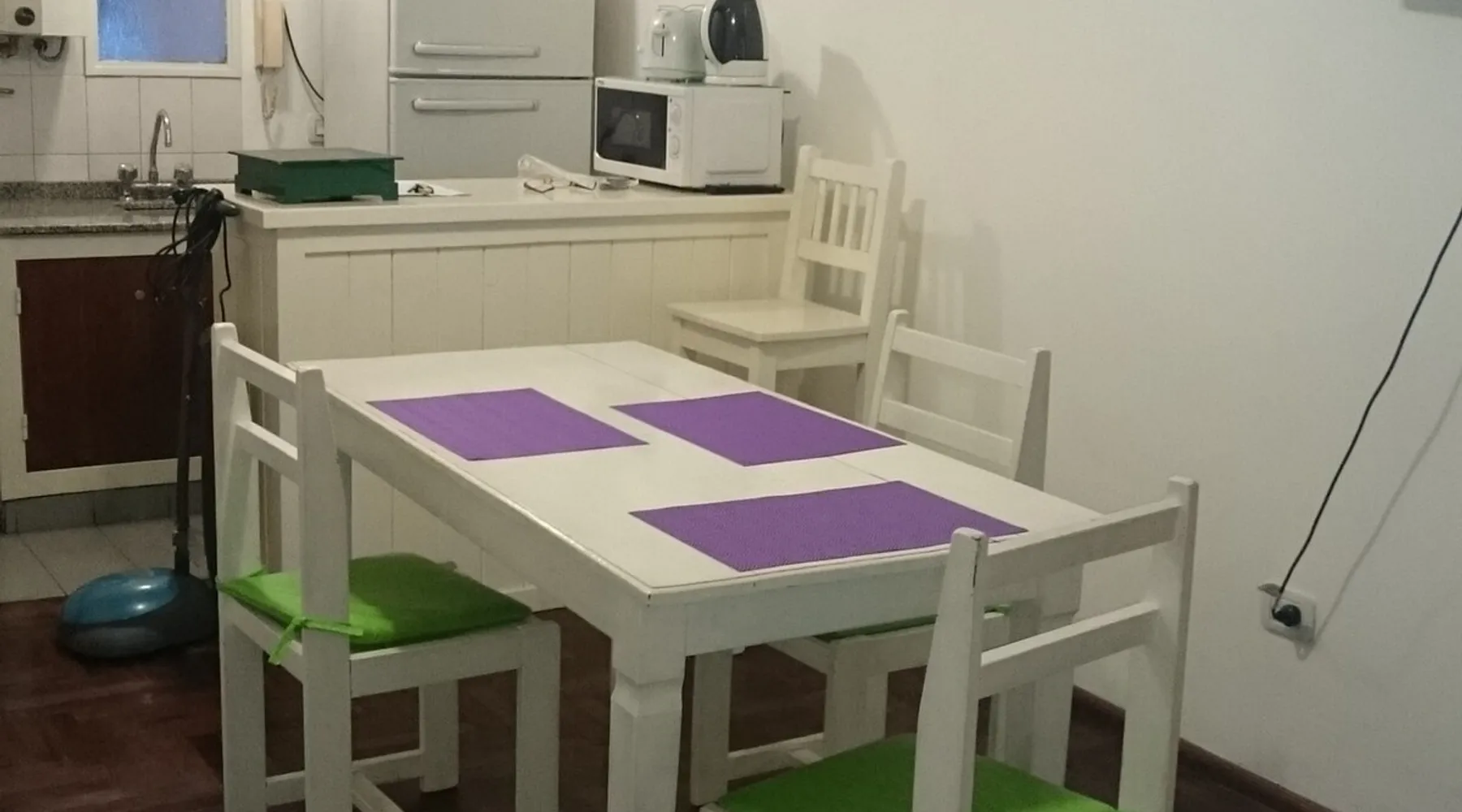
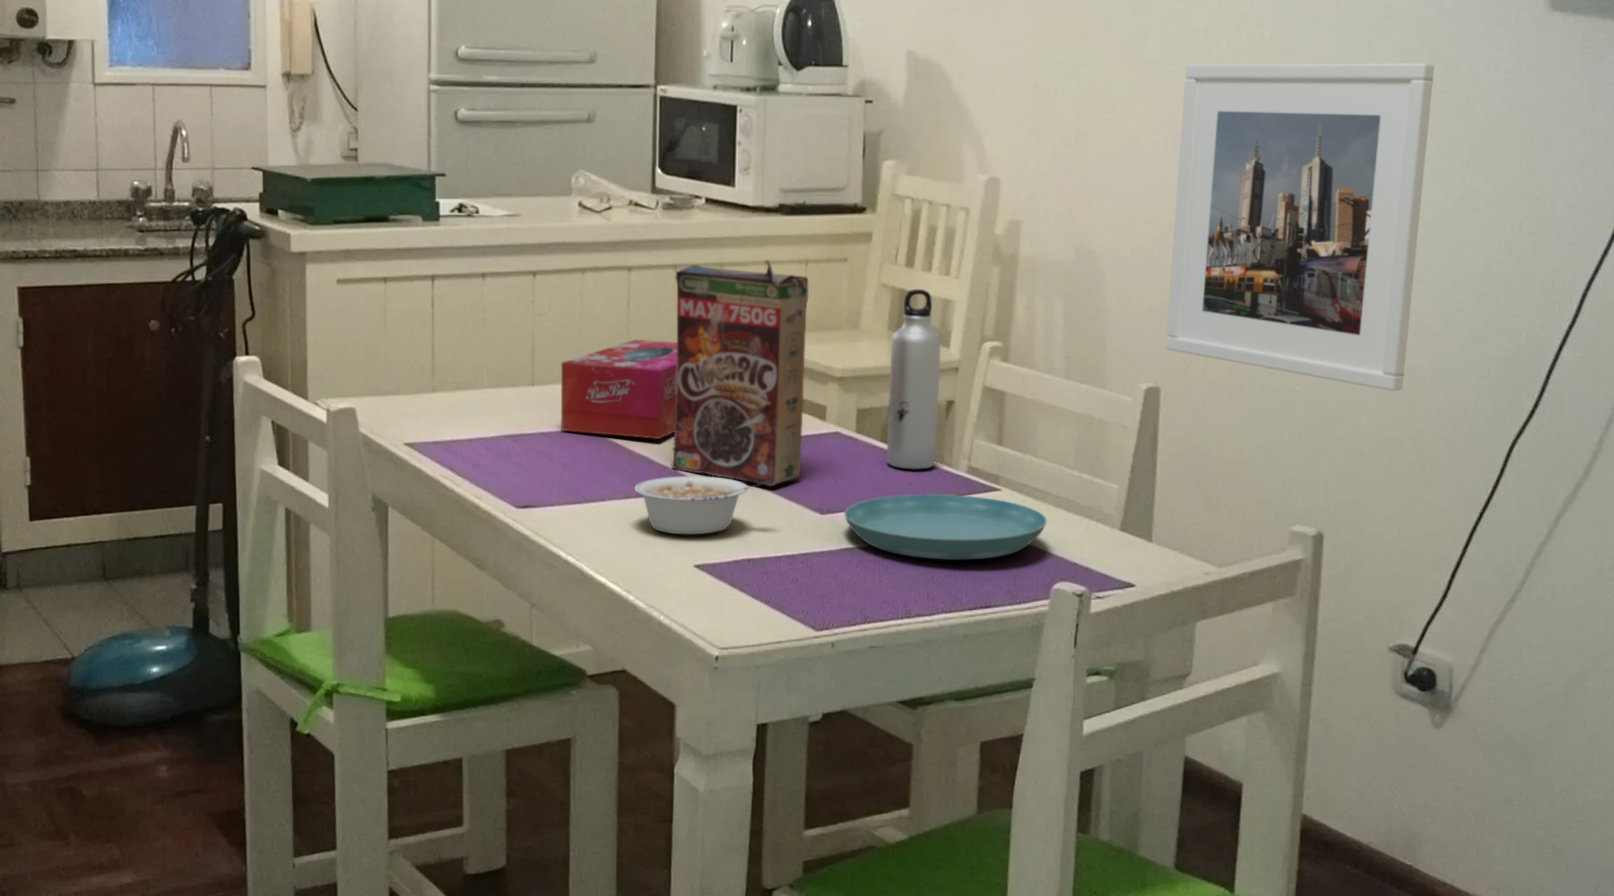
+ water bottle [885,288,942,470]
+ tissue box [561,339,677,440]
+ cereal box [670,259,809,487]
+ legume [634,476,772,535]
+ saucer [843,493,1048,561]
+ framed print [1165,62,1435,392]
